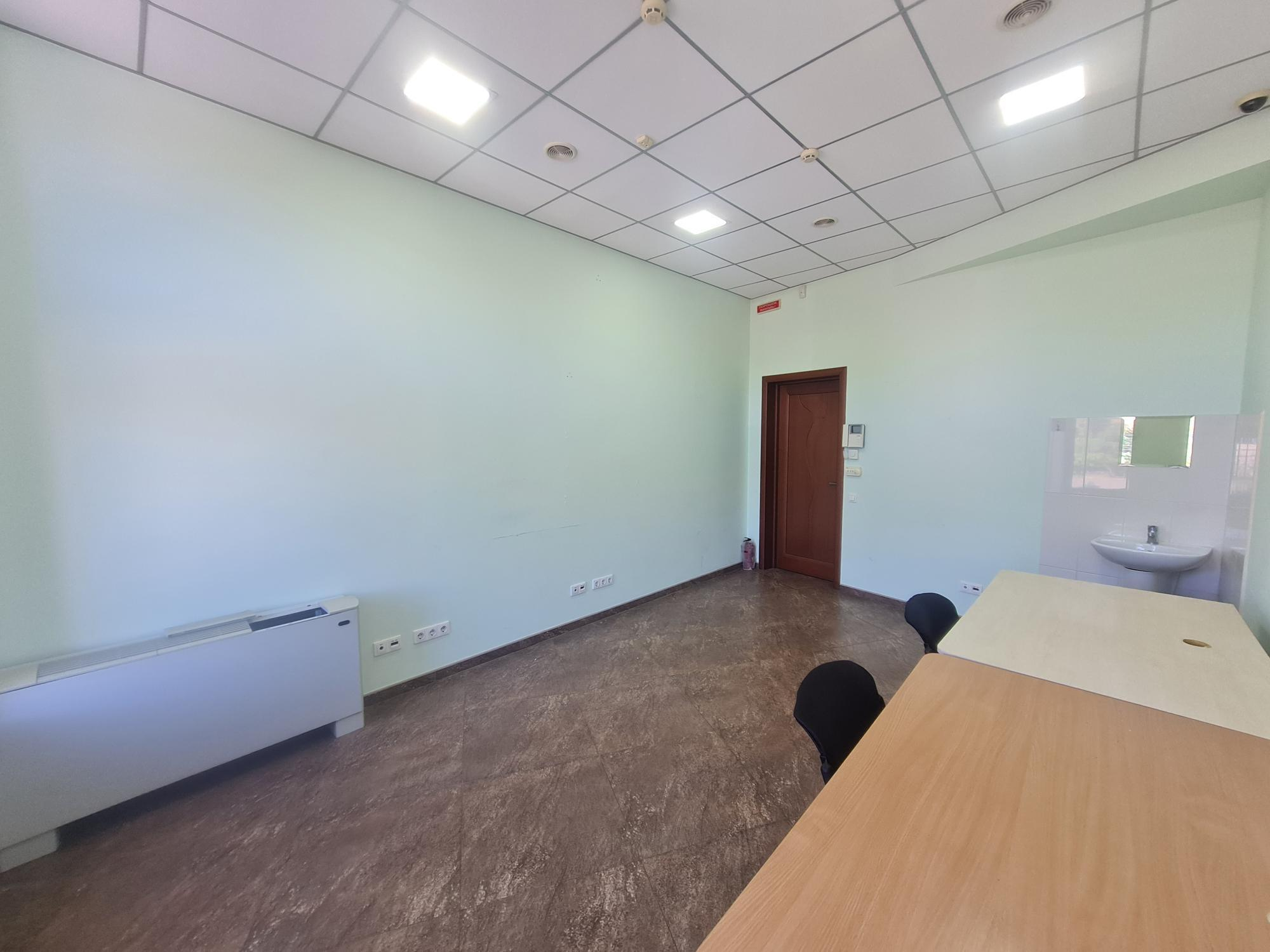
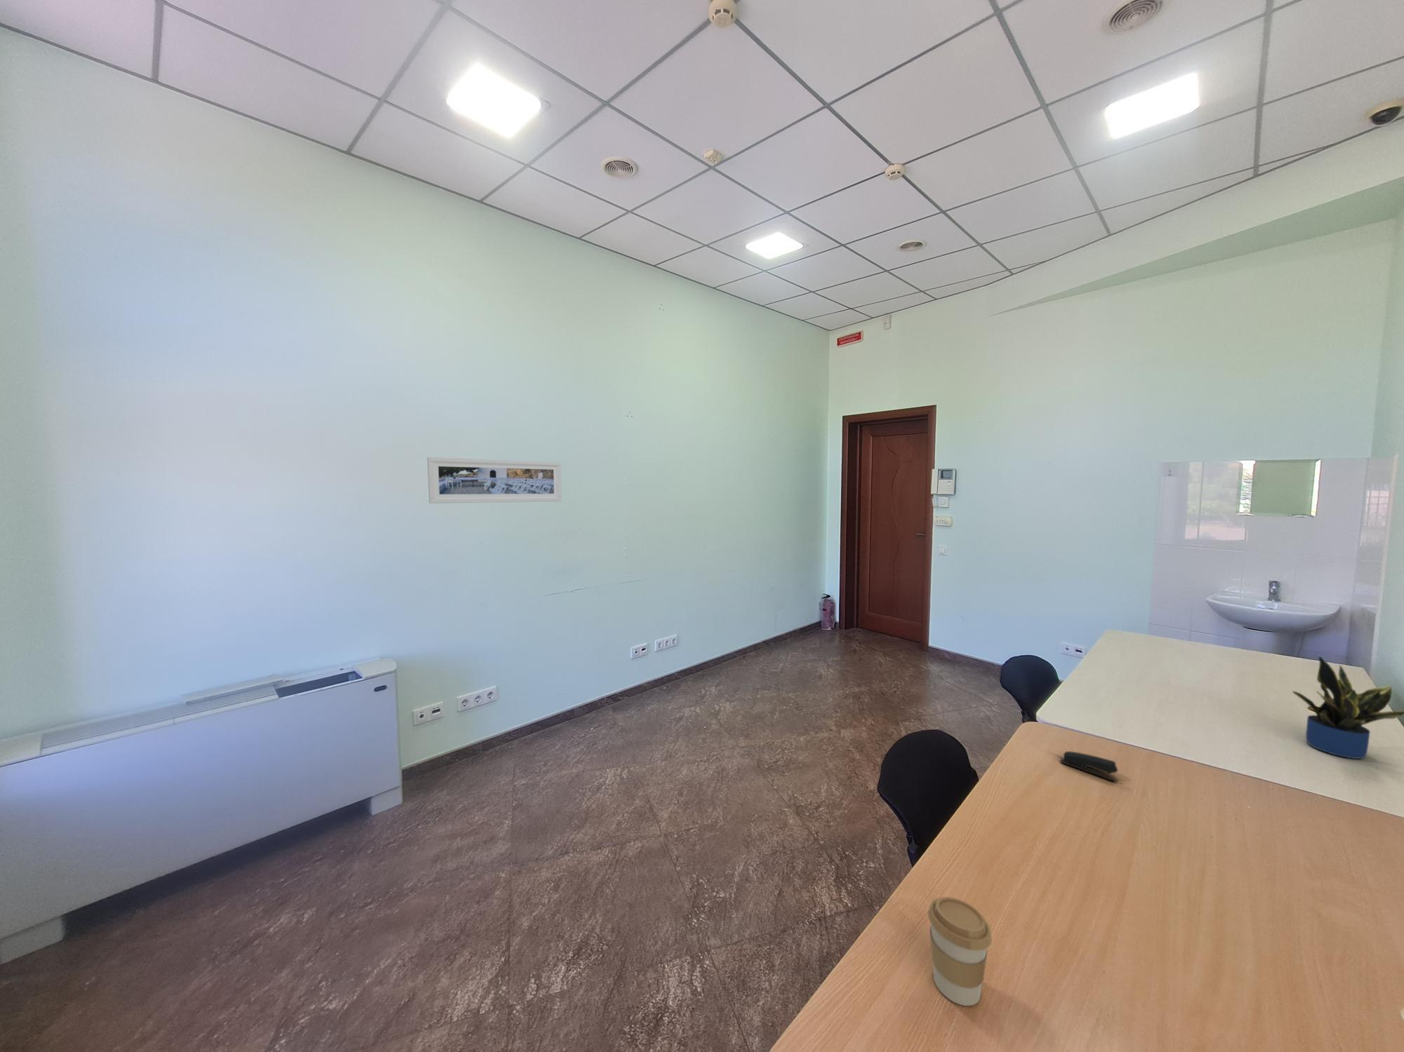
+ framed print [427,456,563,504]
+ potted plant [1291,655,1404,759]
+ stapler [1059,750,1119,782]
+ coffee cup [928,896,993,1007]
